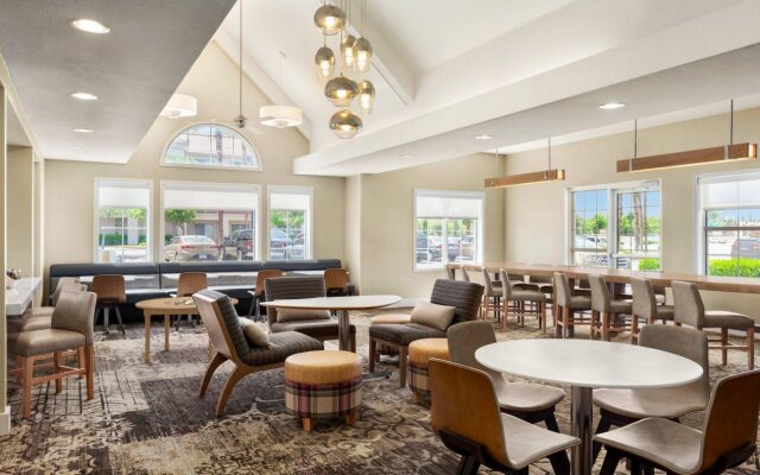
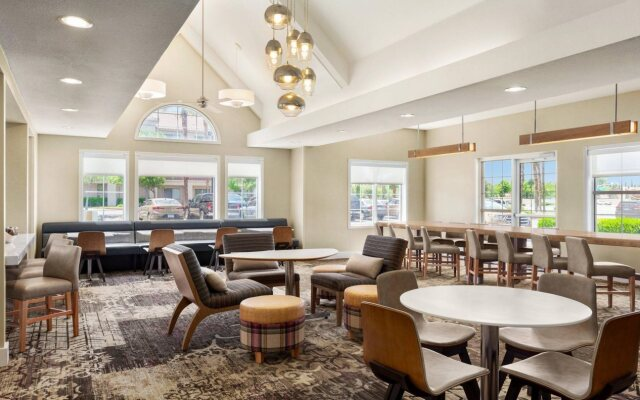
- dining table [134,296,240,365]
